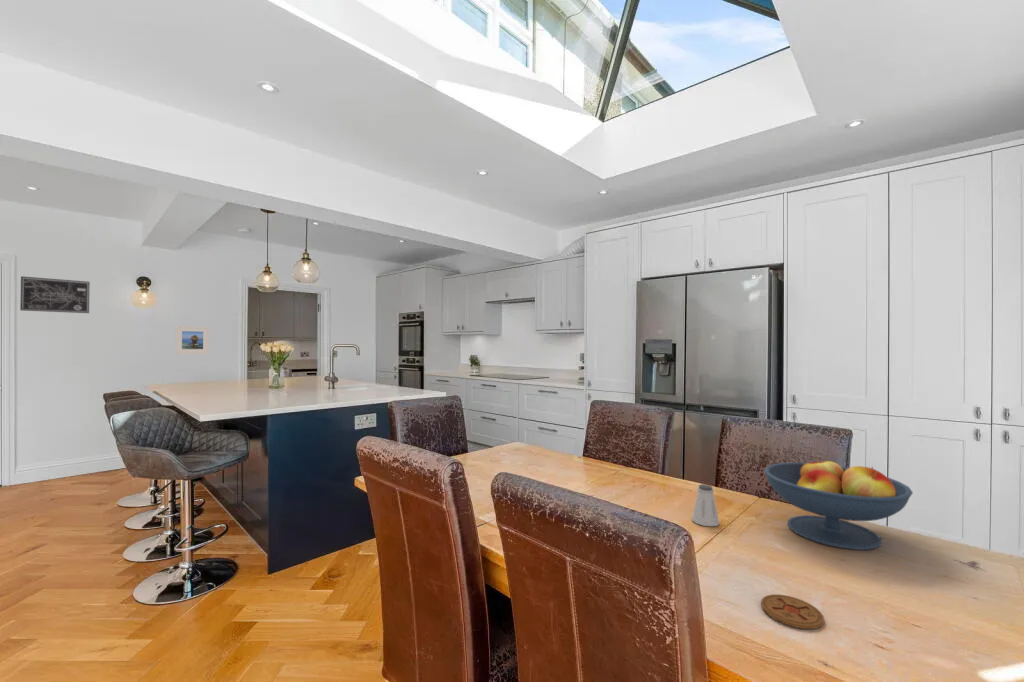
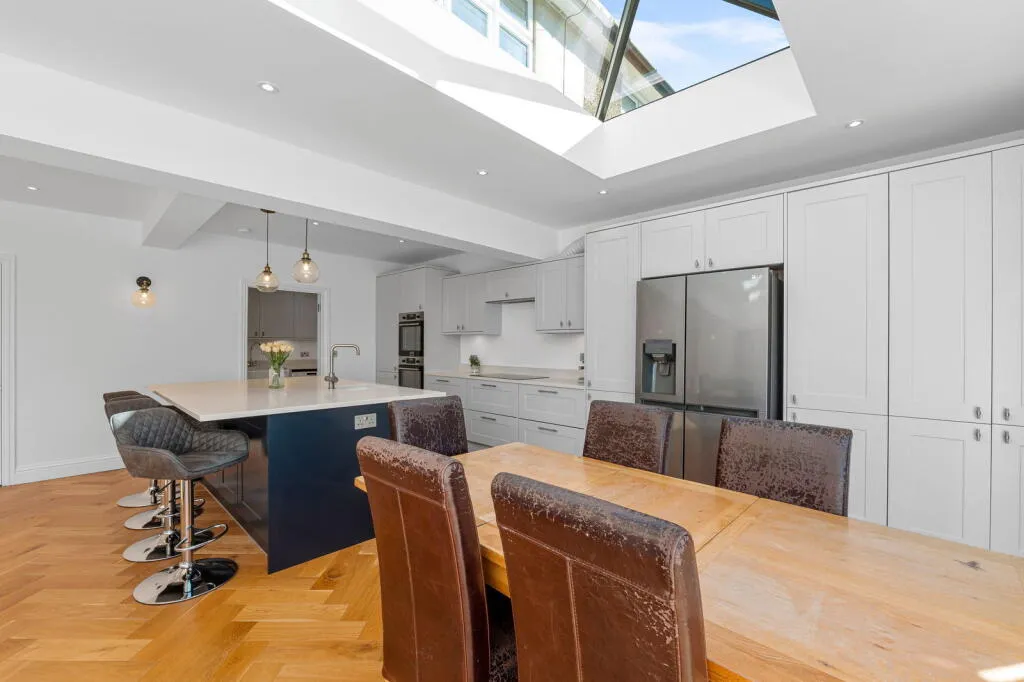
- coaster [760,593,825,630]
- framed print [174,325,210,355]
- fruit bowl [763,456,914,551]
- saltshaker [691,483,720,527]
- wall art [19,275,91,314]
